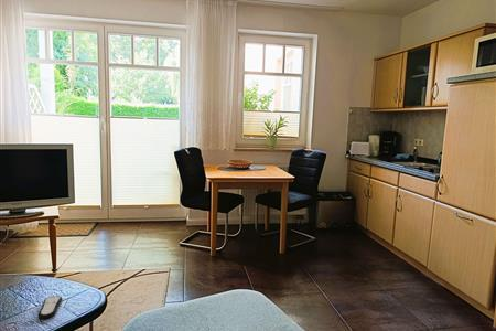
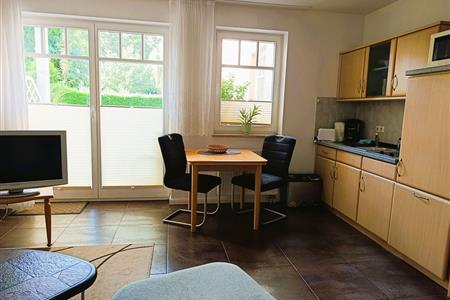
- remote control [37,295,63,320]
